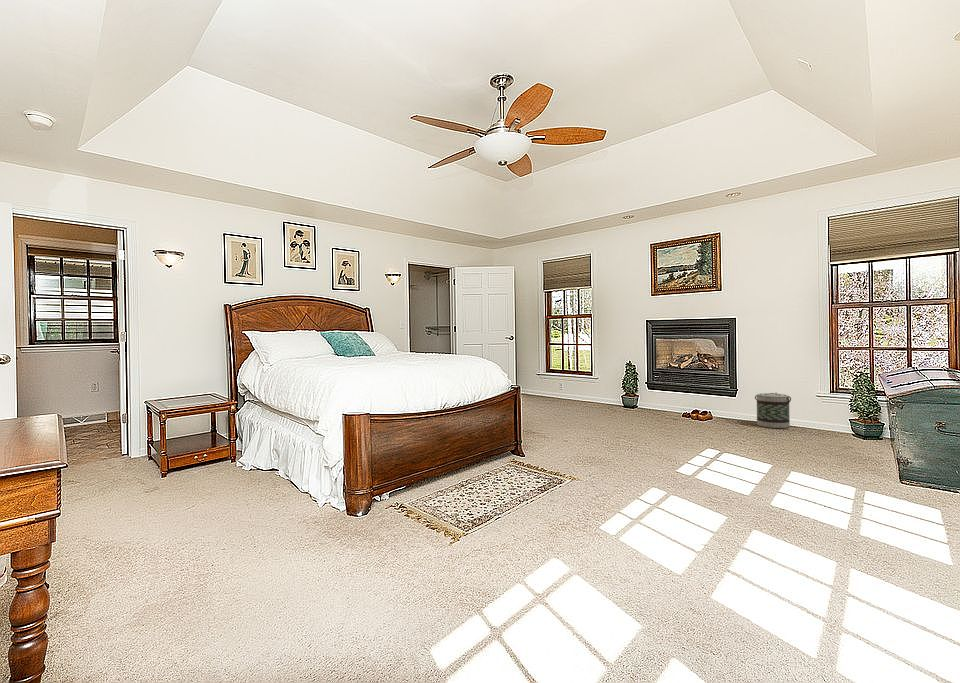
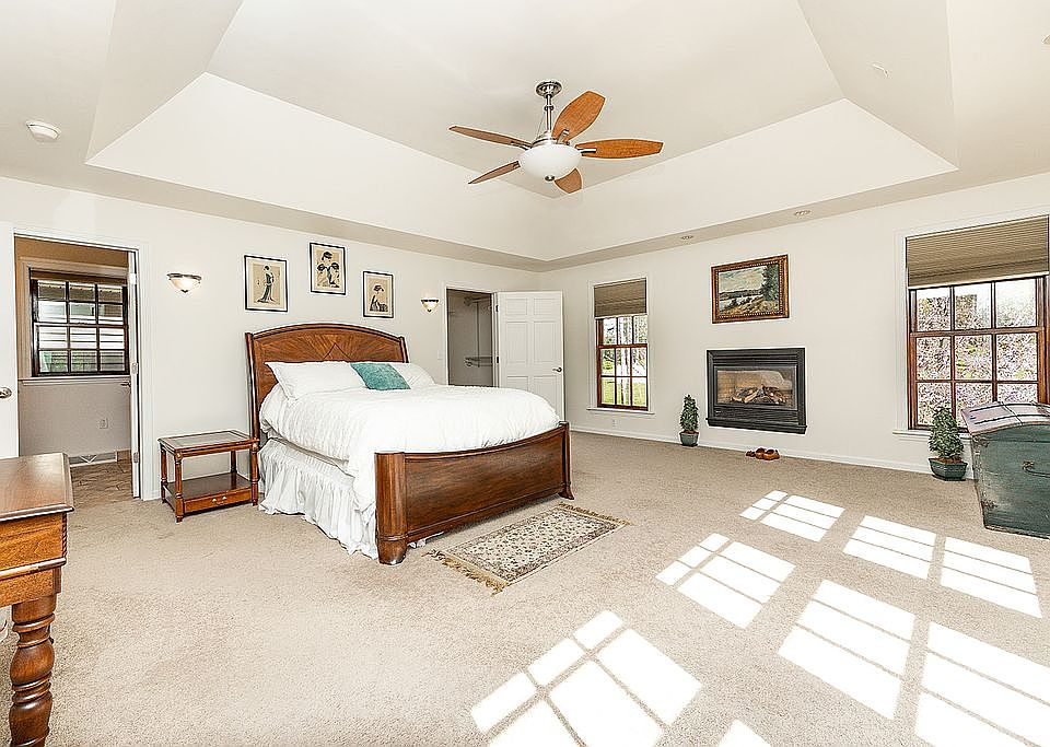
- basket [754,392,792,429]
